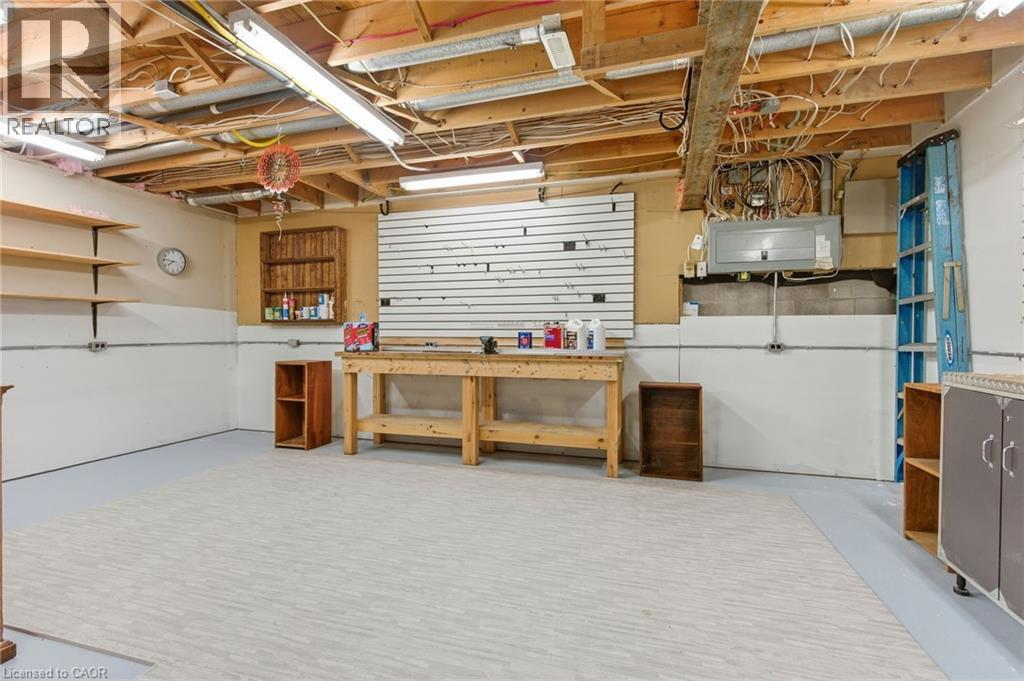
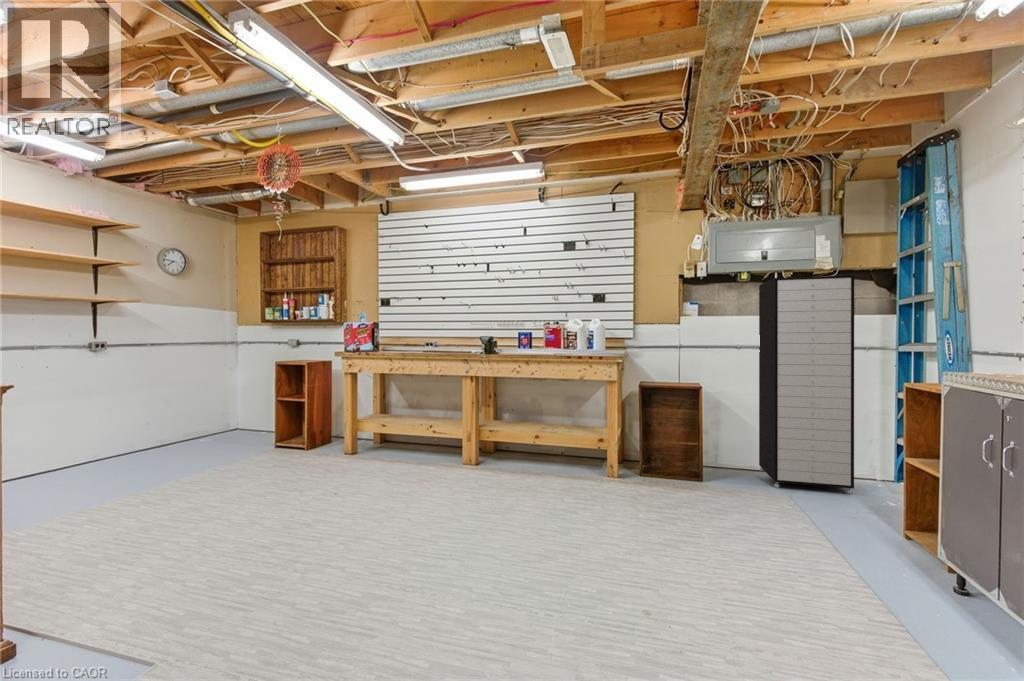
+ storage cabinet [758,274,855,495]
